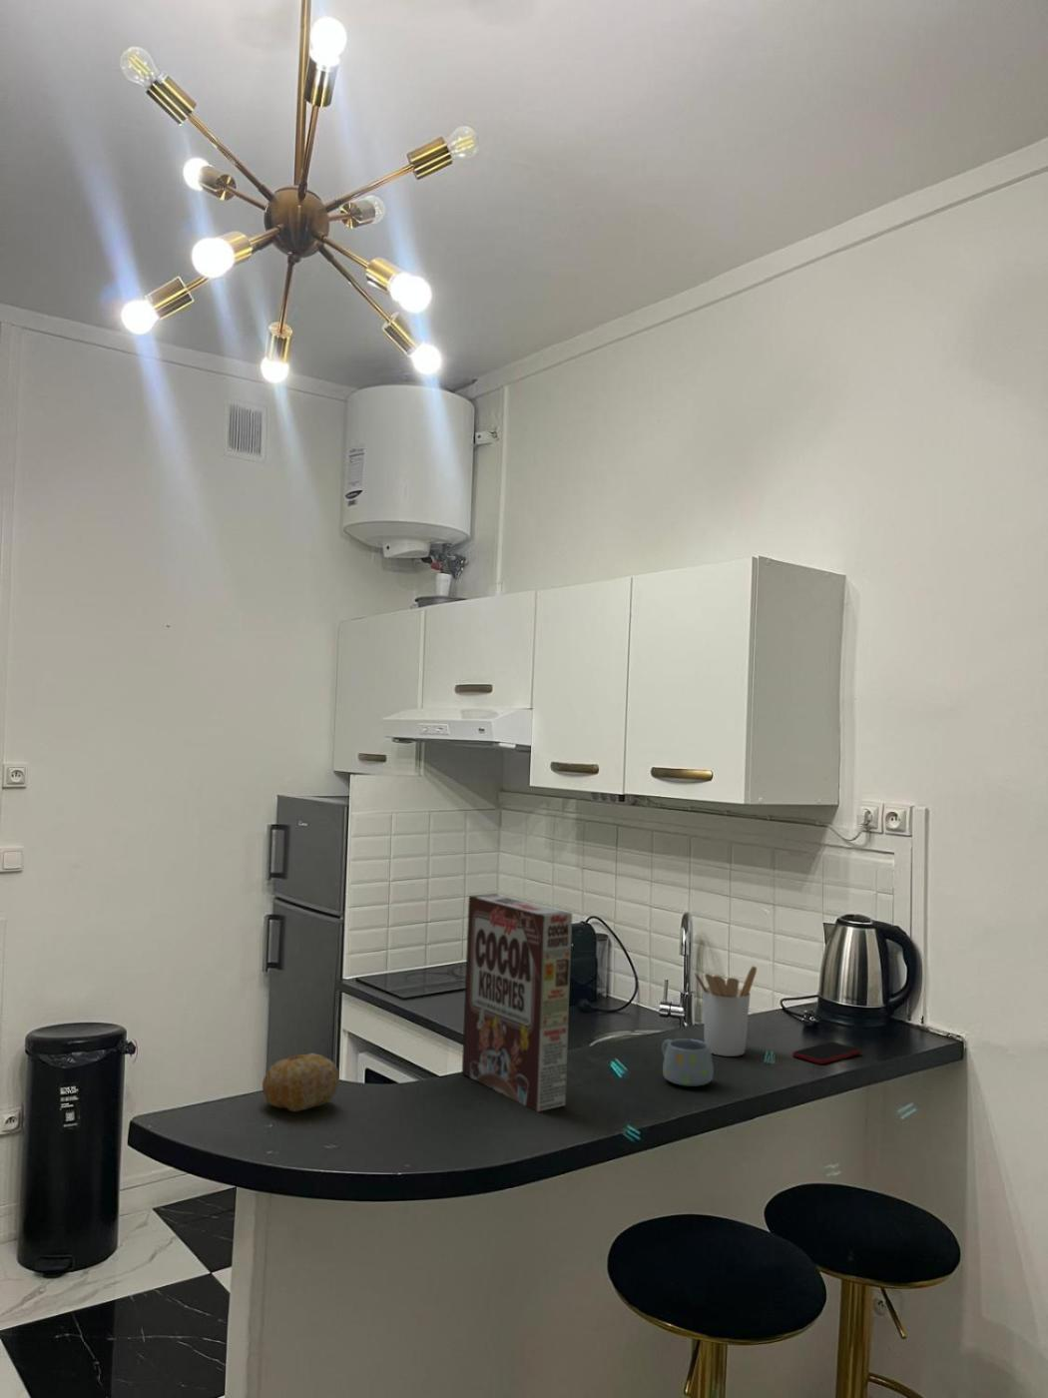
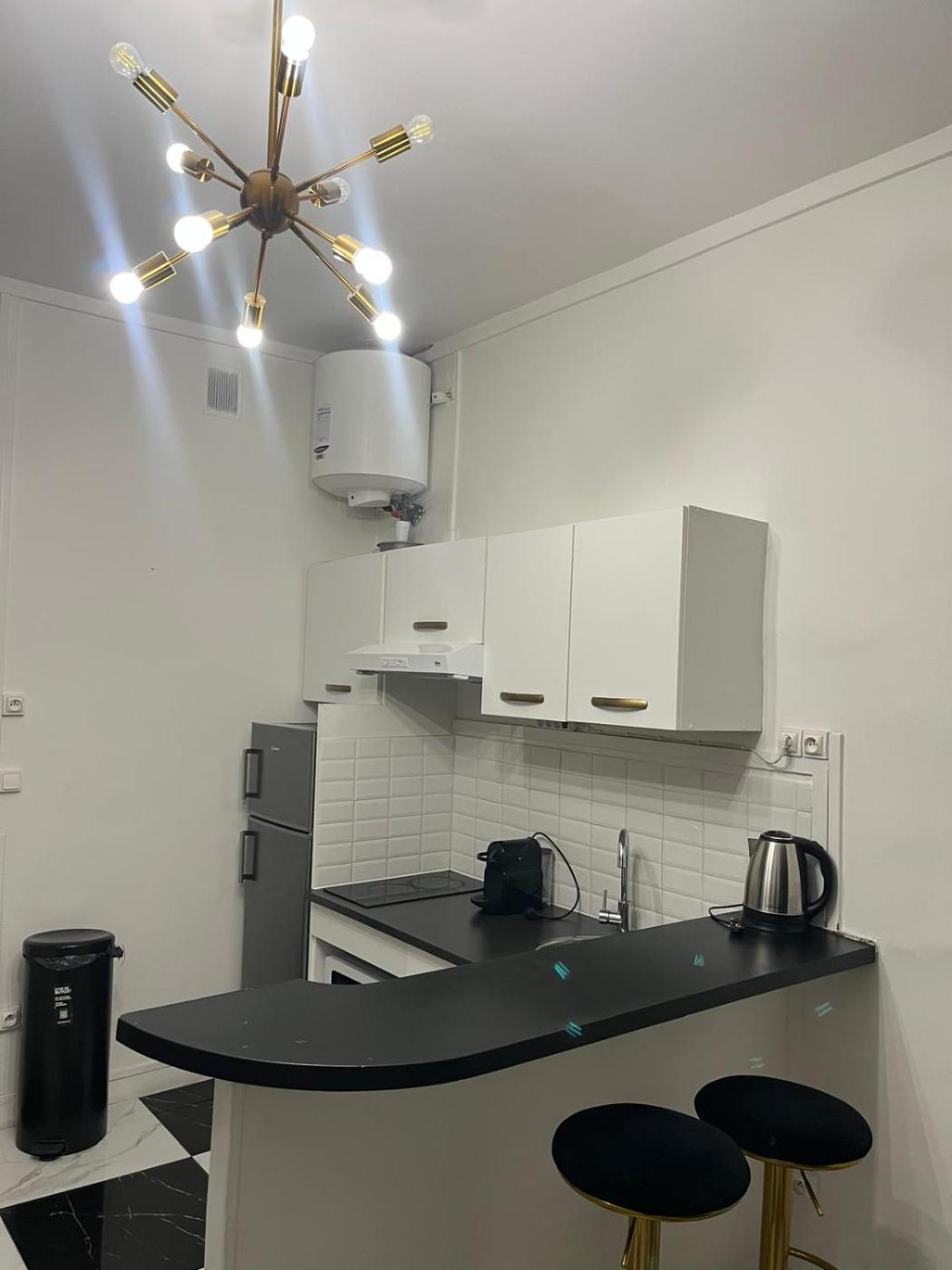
- utensil holder [692,964,757,1058]
- mug [661,1038,713,1088]
- cereal box [461,893,572,1113]
- smartphone [792,1040,862,1066]
- fruit [262,1052,340,1113]
